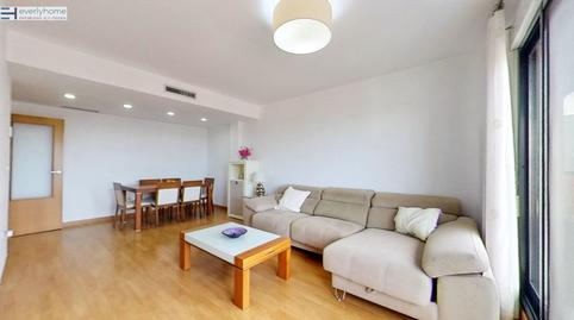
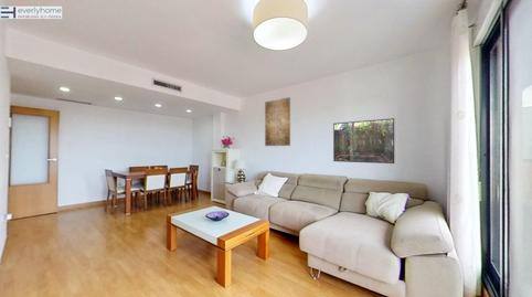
+ wall art [264,96,291,147]
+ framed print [332,117,395,165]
